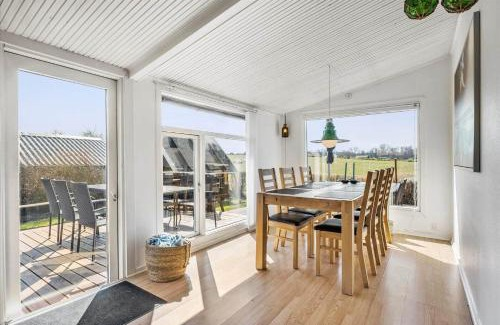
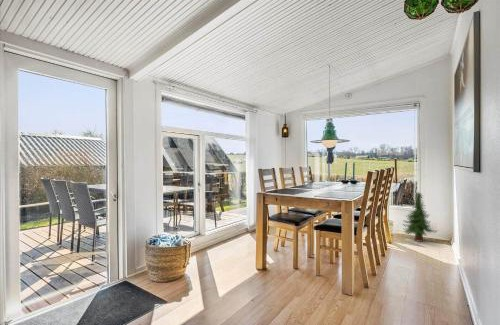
+ tree [401,191,438,243]
